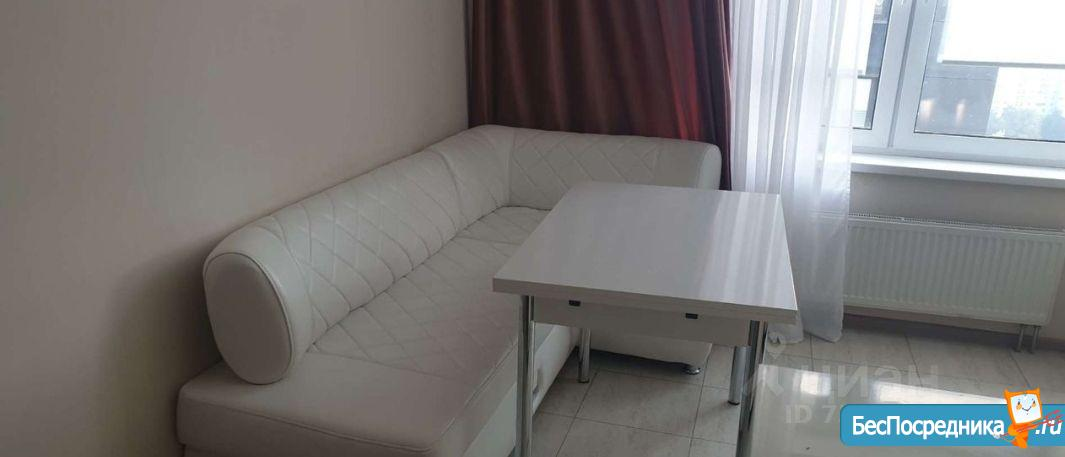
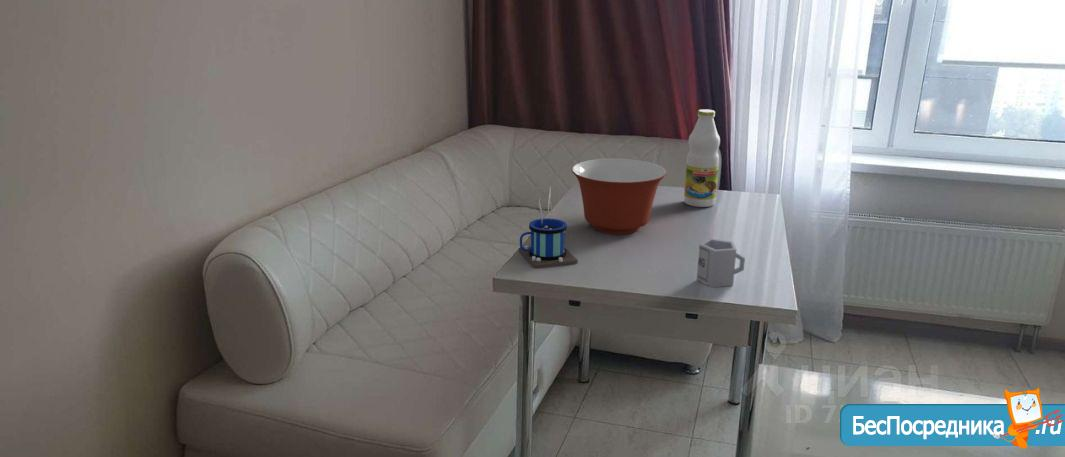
+ mug [517,187,579,269]
+ cup [696,238,746,288]
+ mixing bowl [571,158,668,235]
+ bottle [683,108,721,208]
